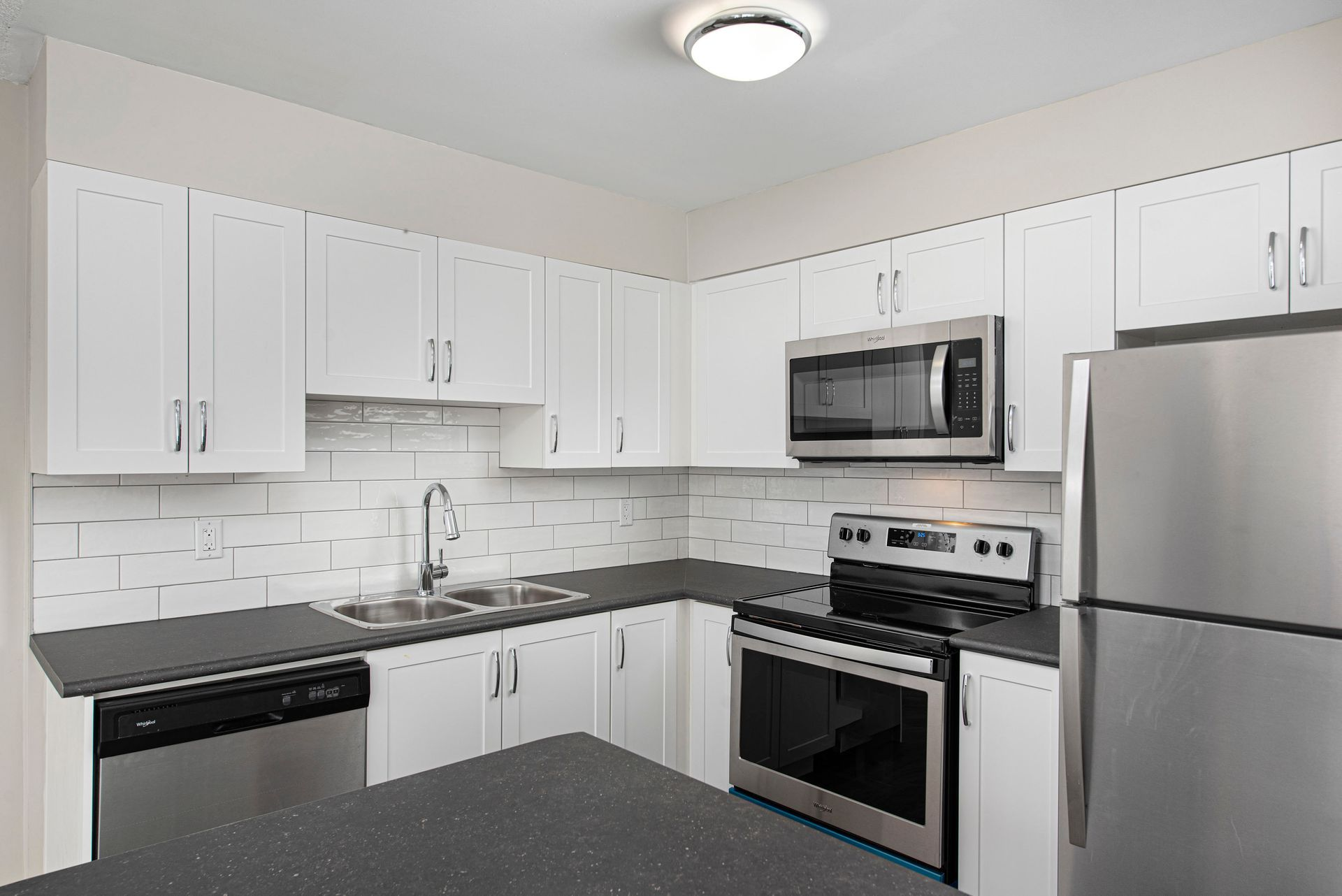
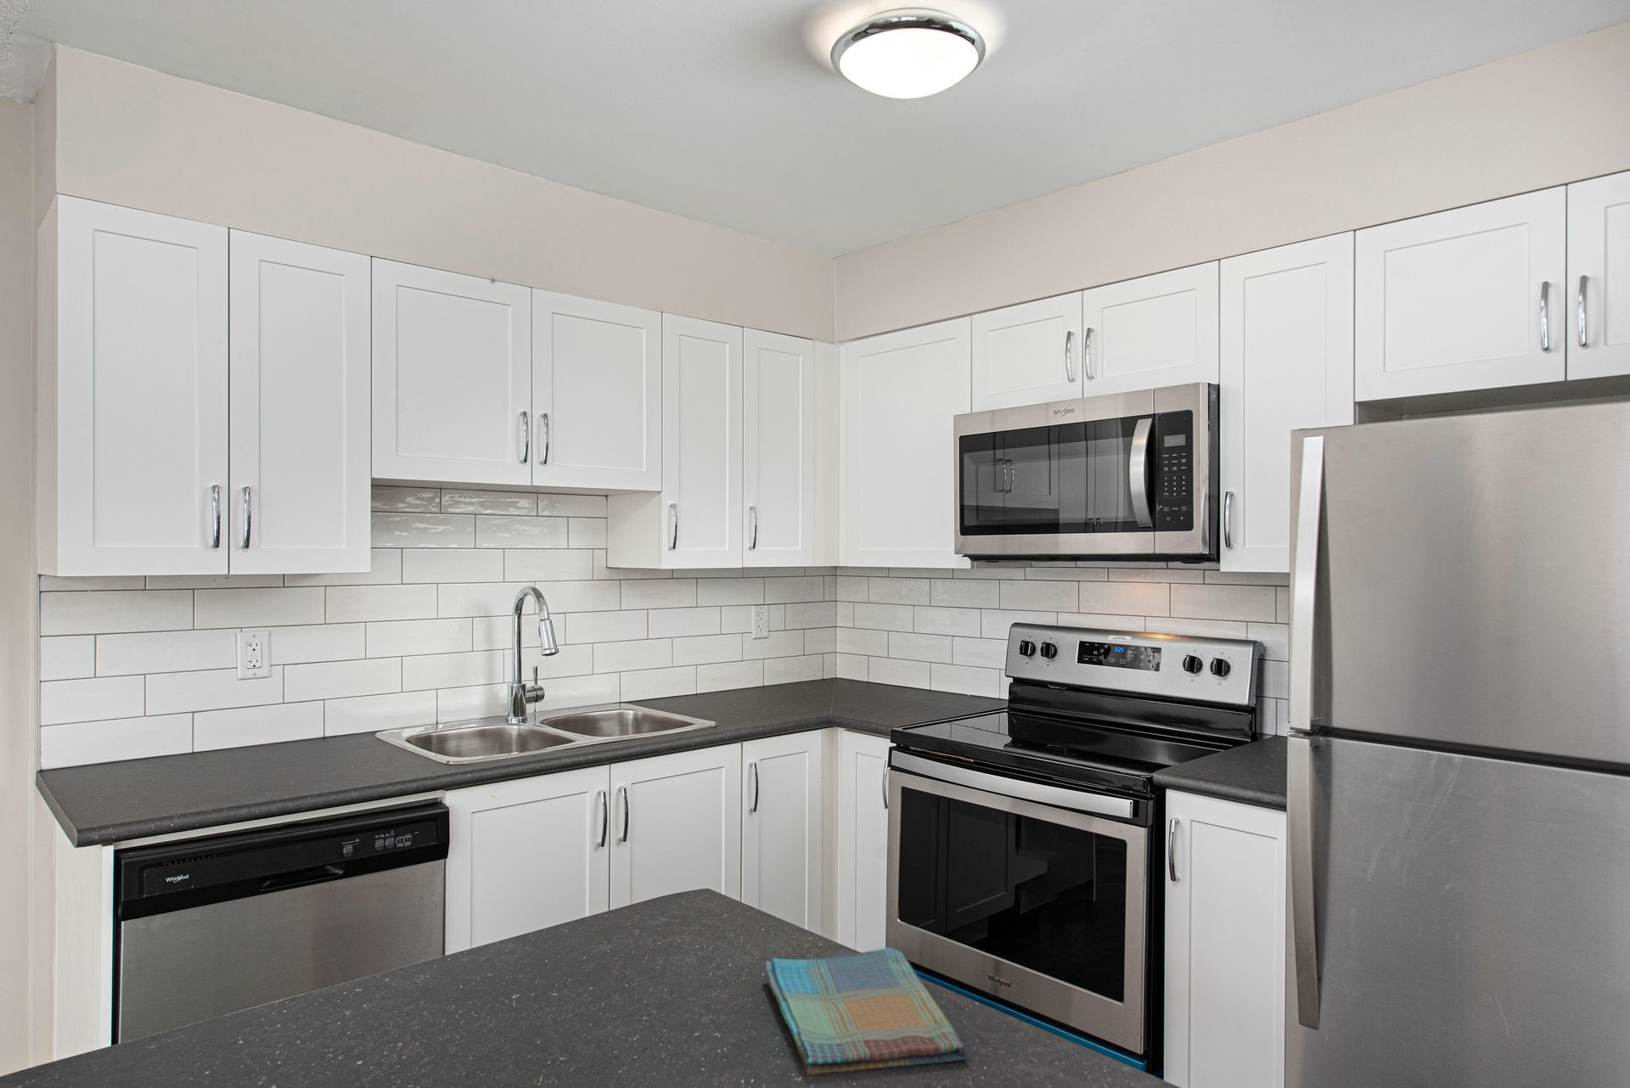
+ dish towel [764,947,969,1076]
